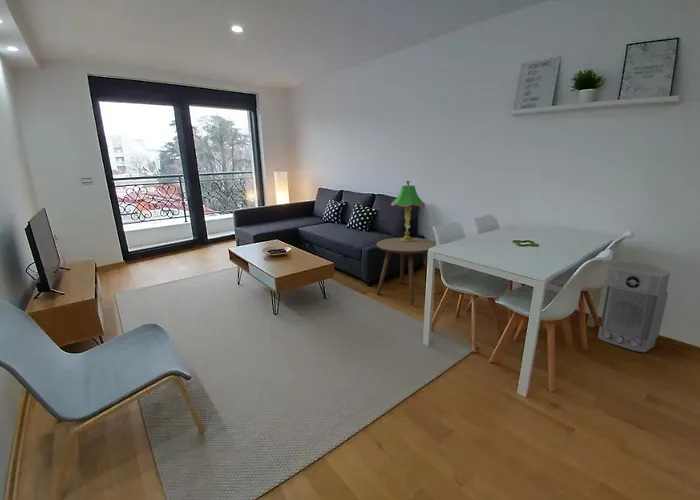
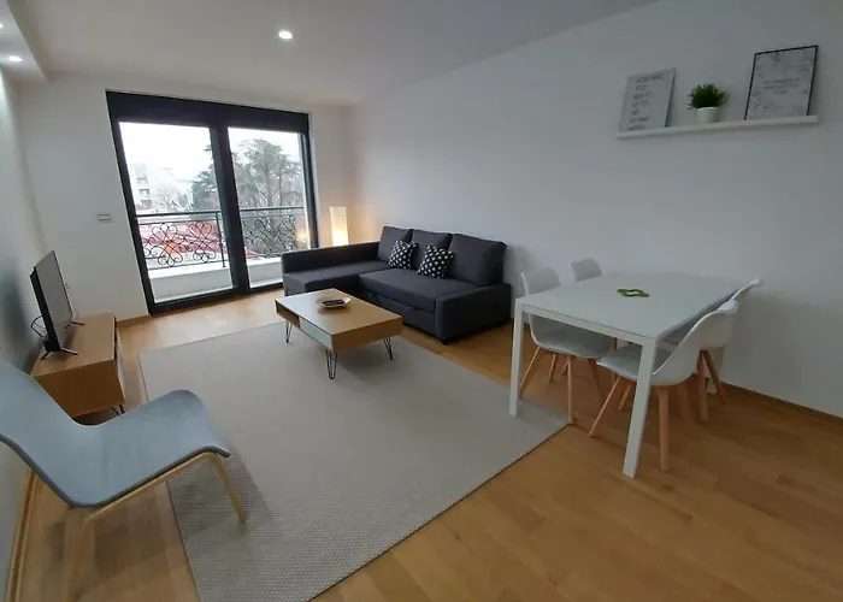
- side table [375,237,437,306]
- table lamp [390,180,426,242]
- air purifier [596,261,671,353]
